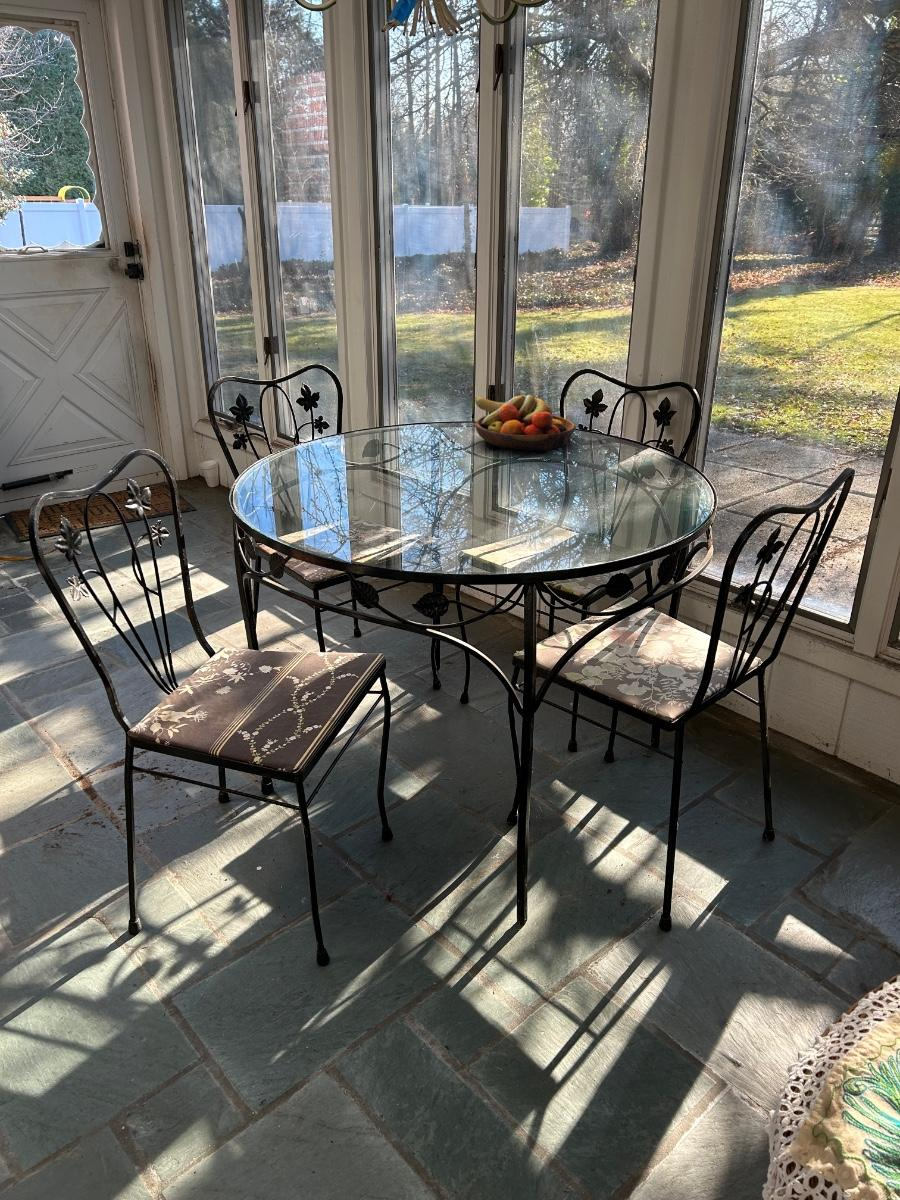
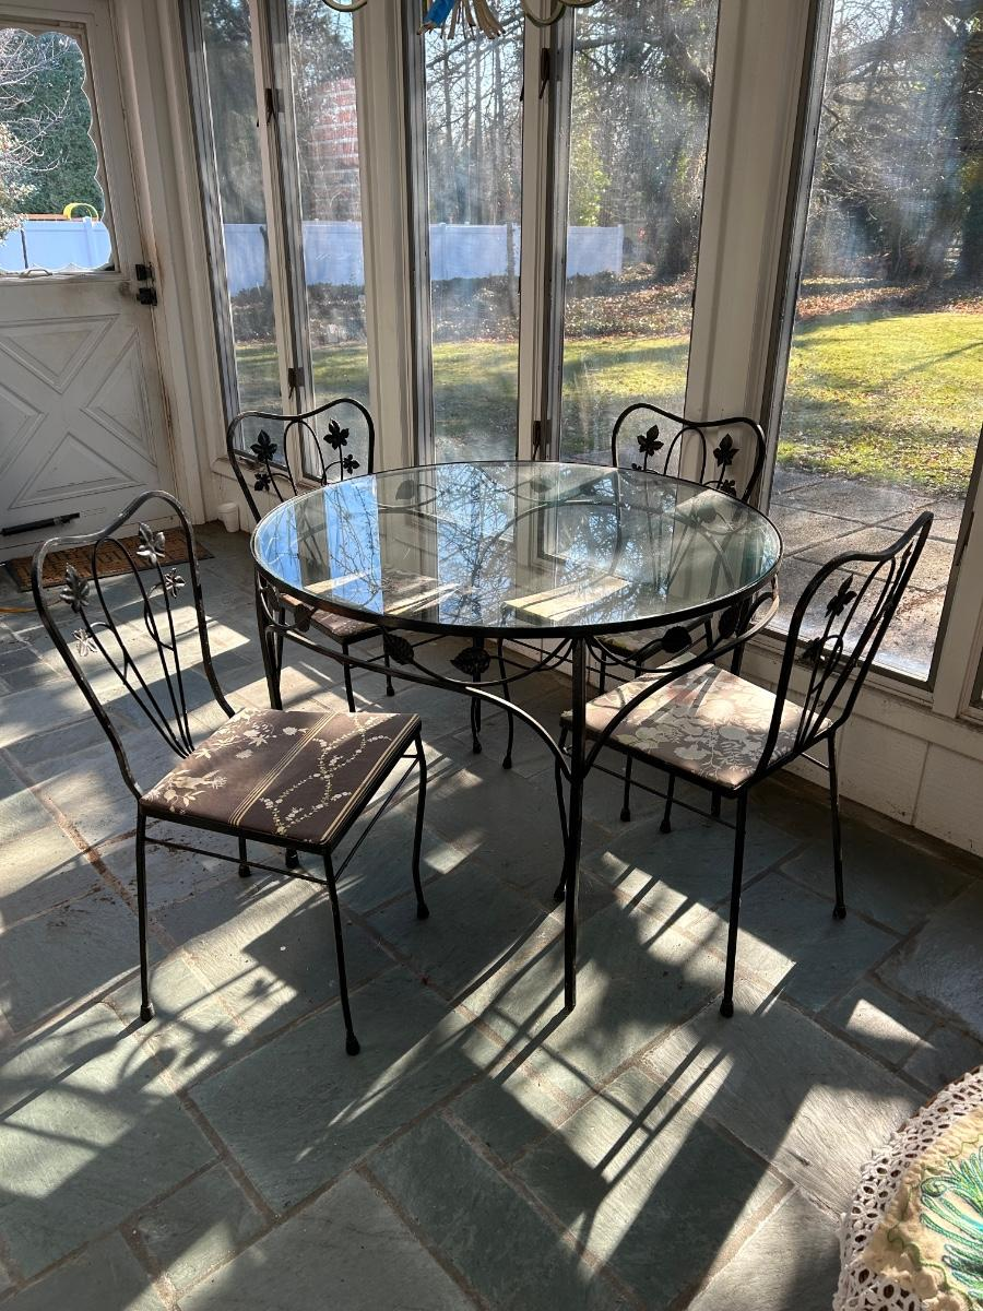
- fruit bowl [474,393,577,451]
